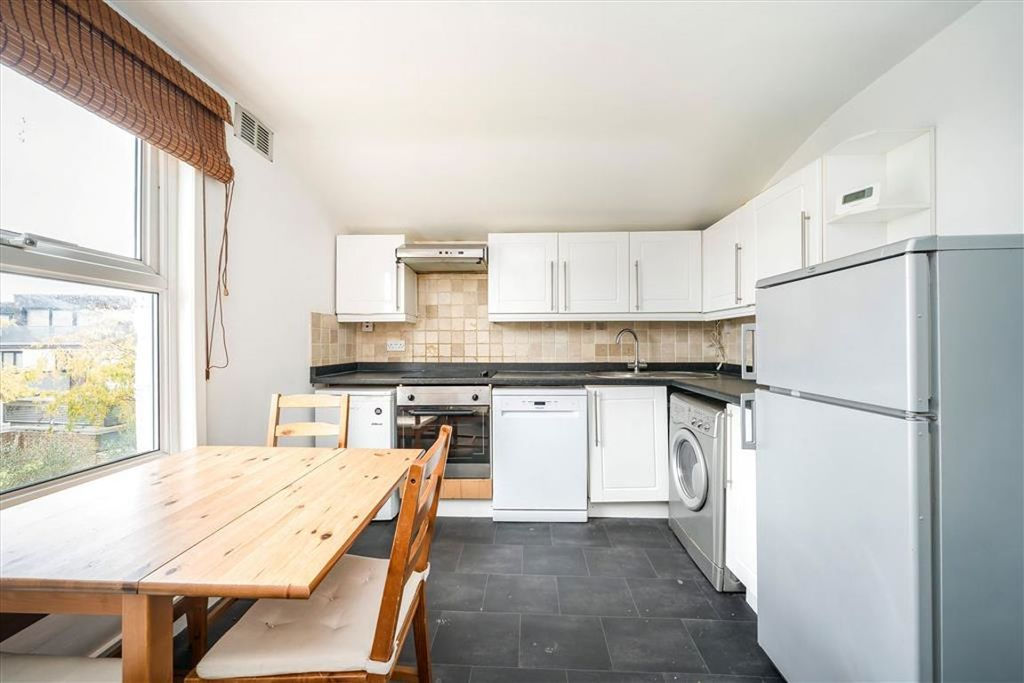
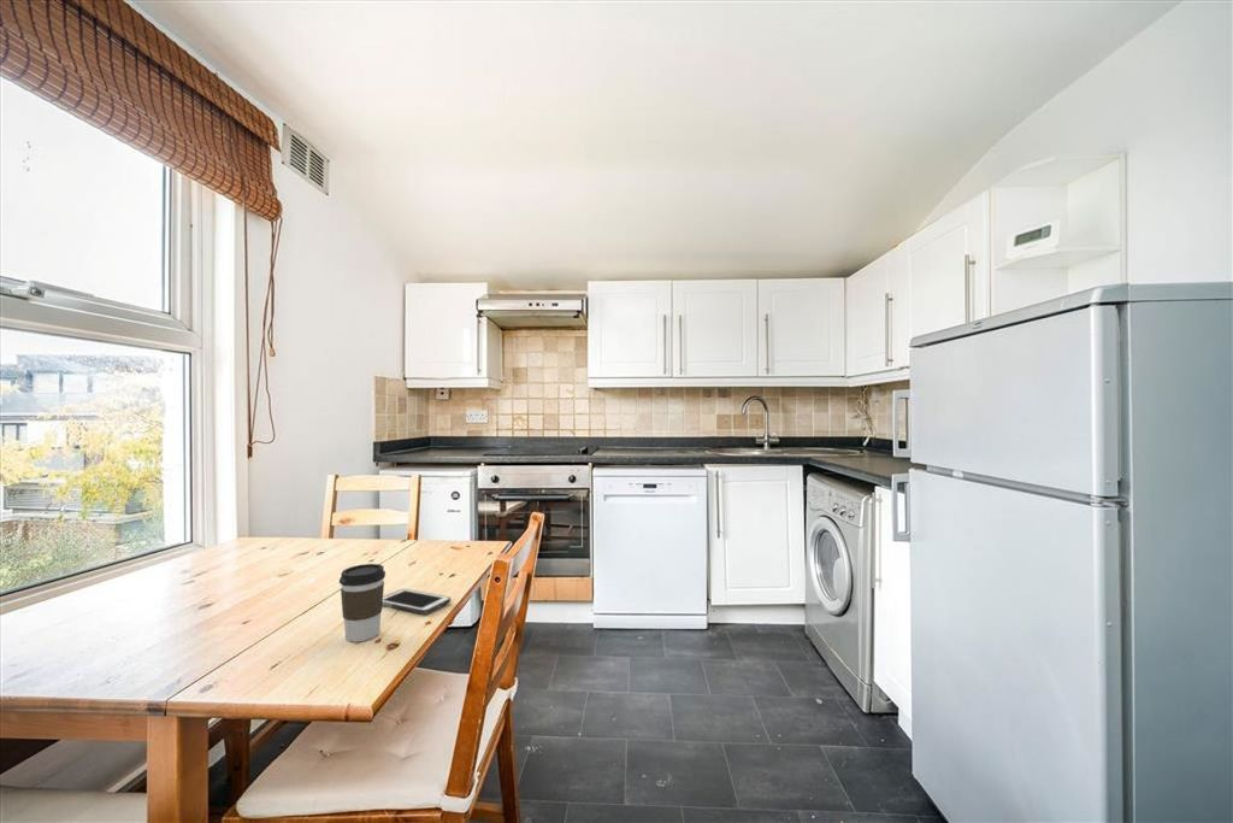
+ cell phone [383,588,452,615]
+ coffee cup [338,563,387,643]
